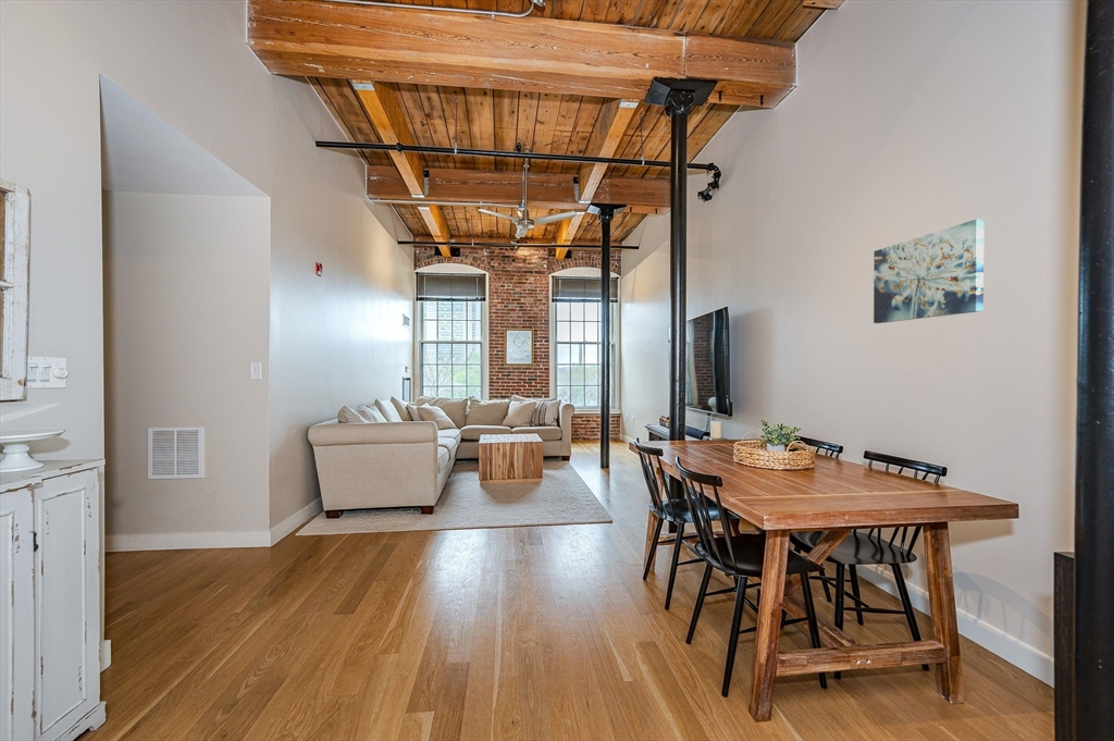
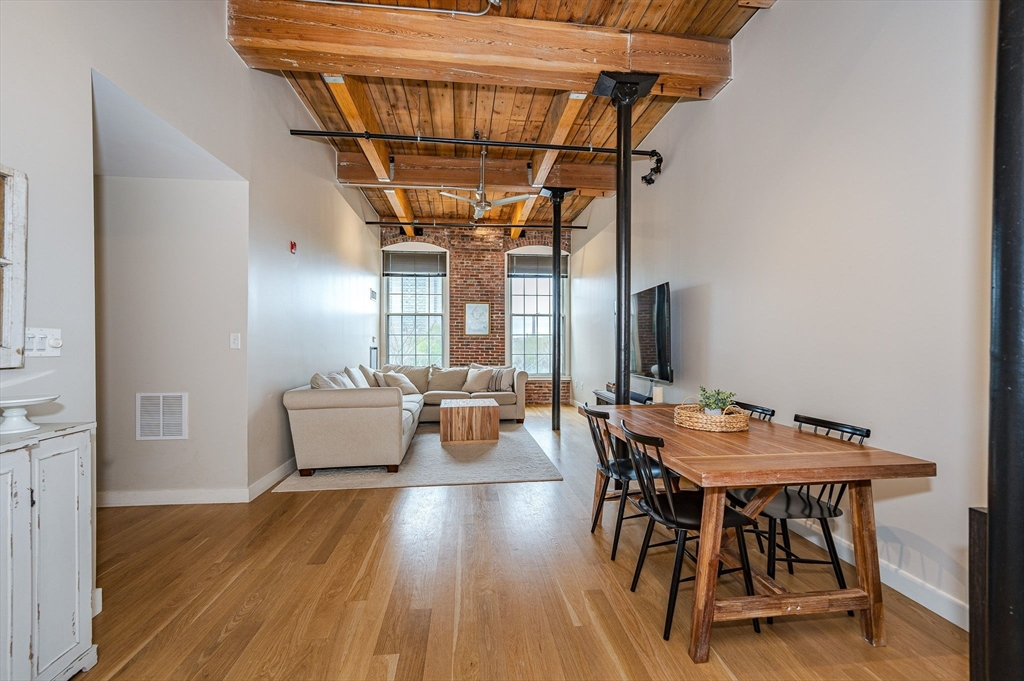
- wall art [872,218,985,324]
